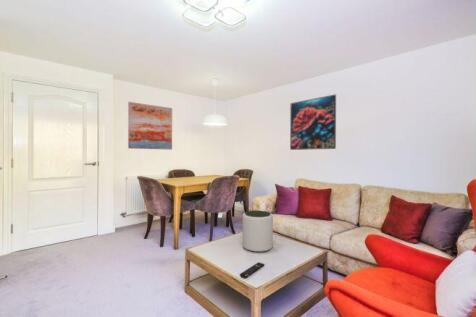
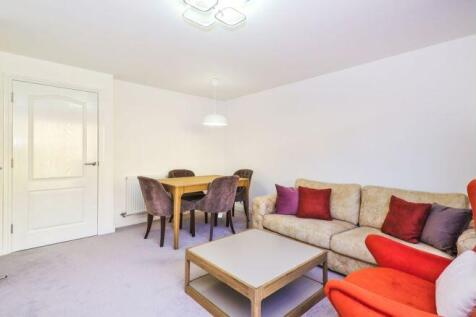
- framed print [289,93,337,151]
- wall art [127,101,173,151]
- plant pot [241,209,274,253]
- remote control [239,261,266,279]
